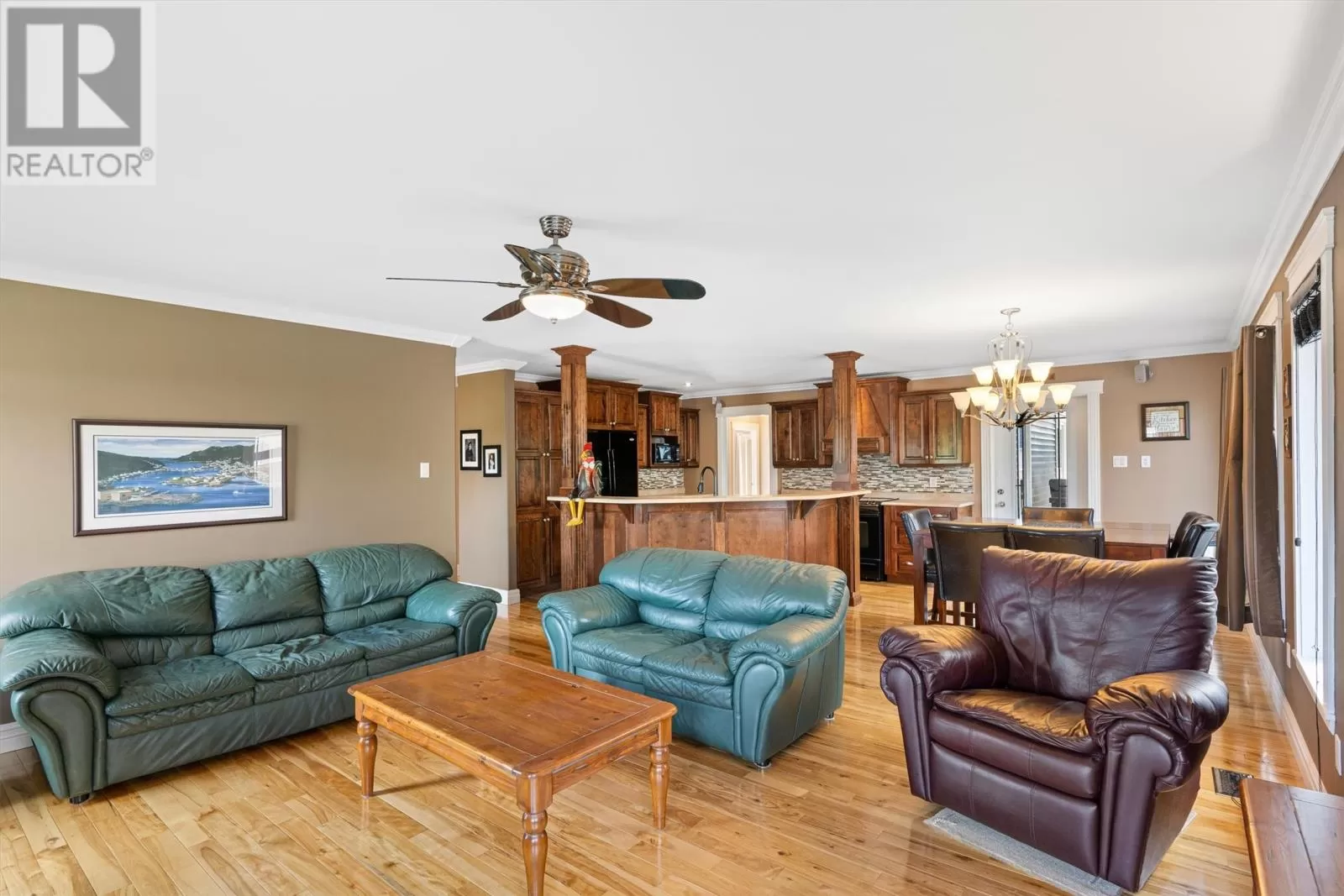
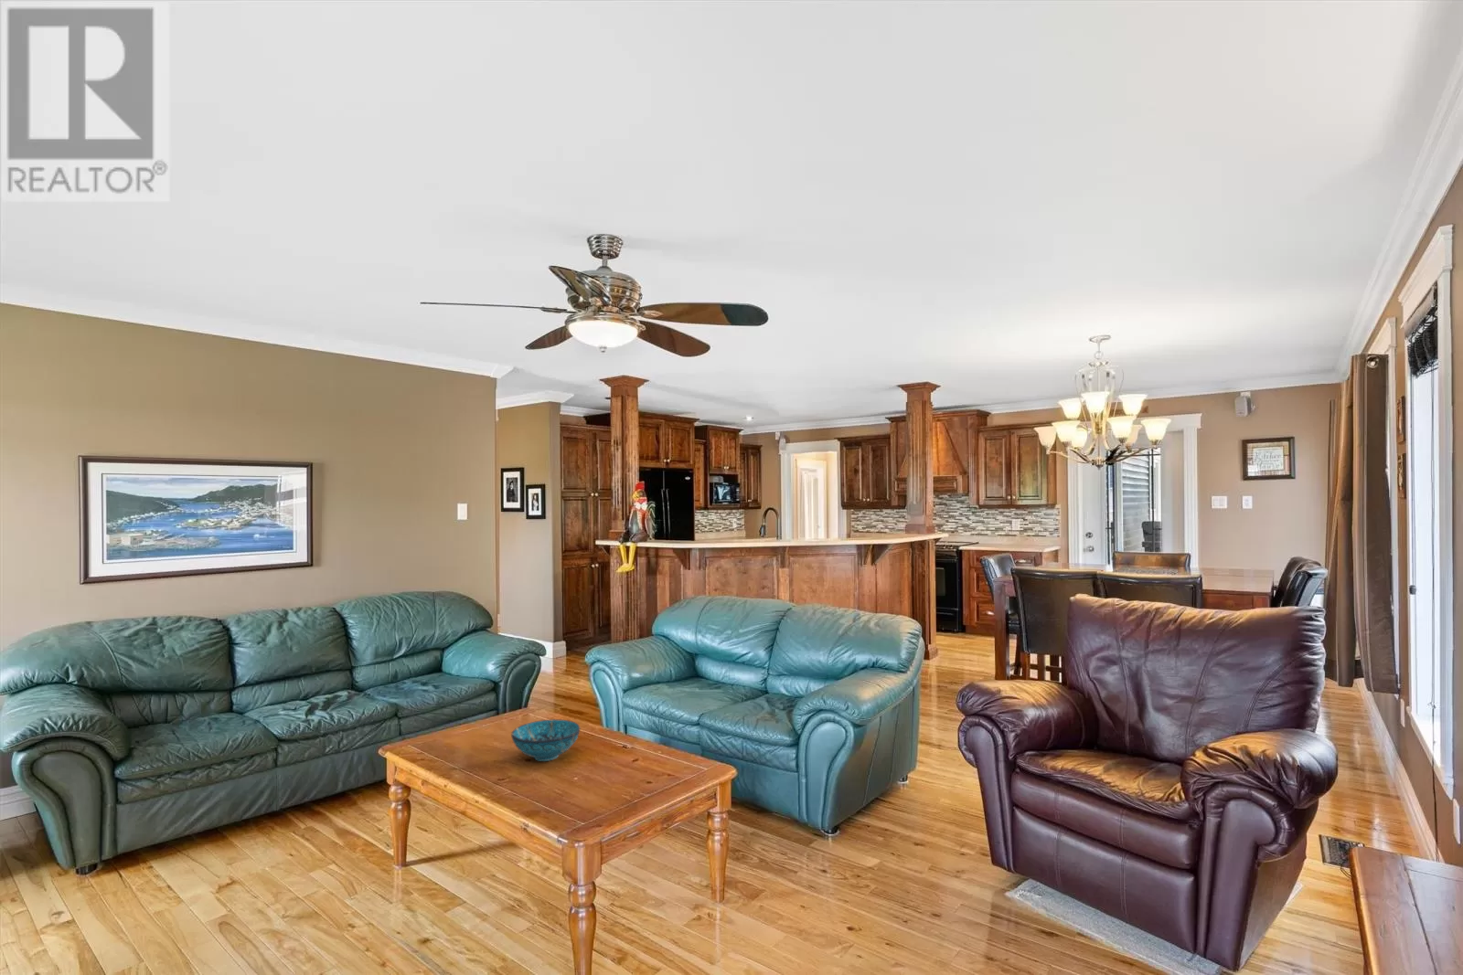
+ decorative bowl [511,718,581,762]
